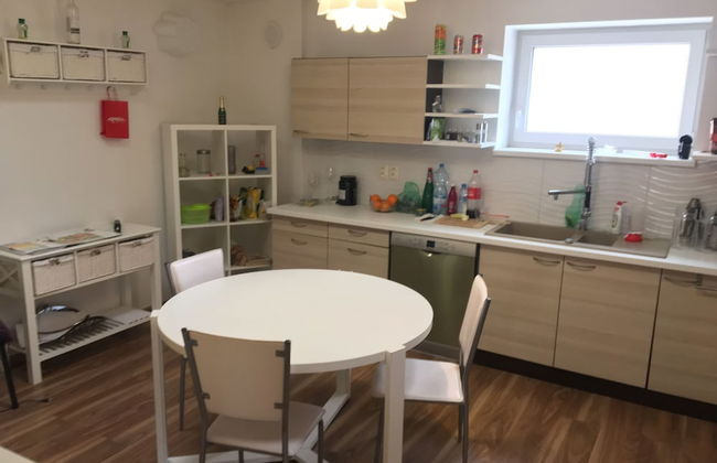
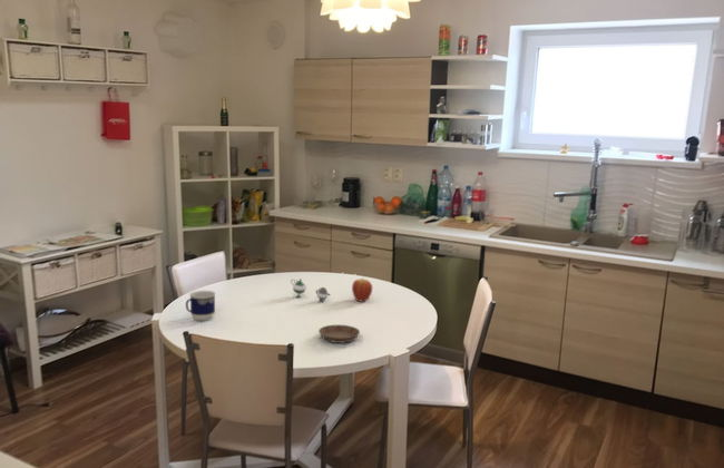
+ teapot [290,277,332,303]
+ cup [185,290,216,322]
+ fruit [351,276,373,302]
+ saucer [317,324,361,344]
